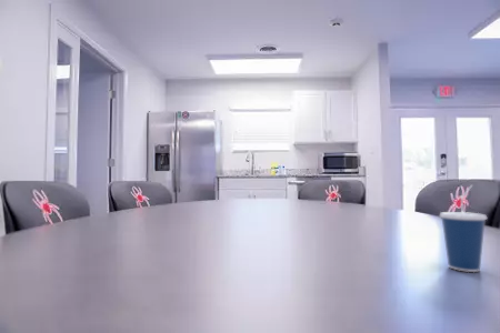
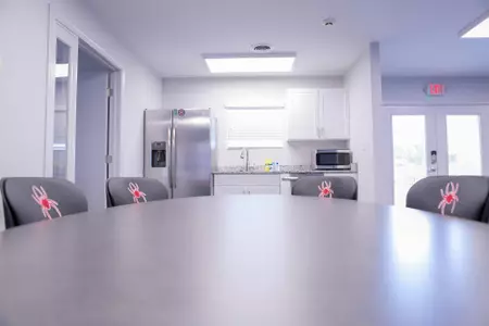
- cup [439,183,488,273]
